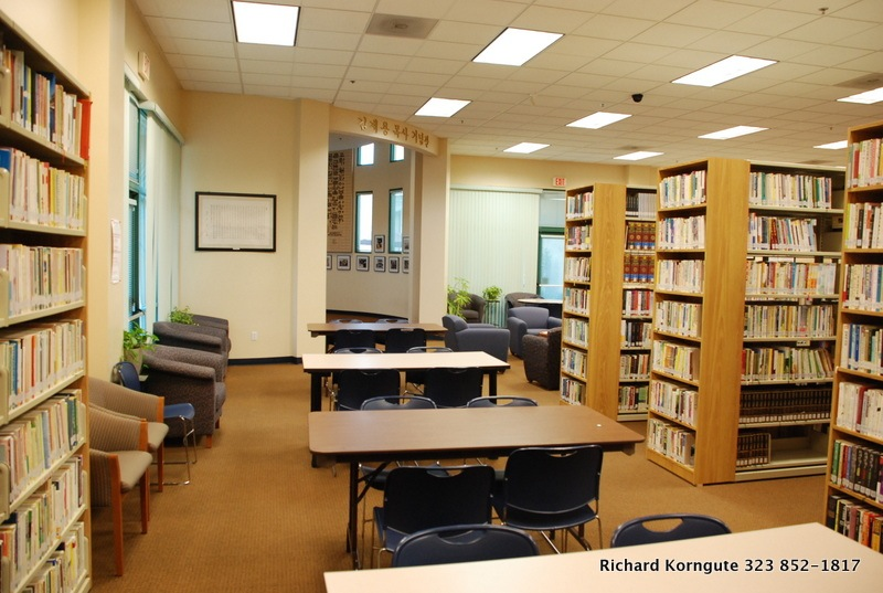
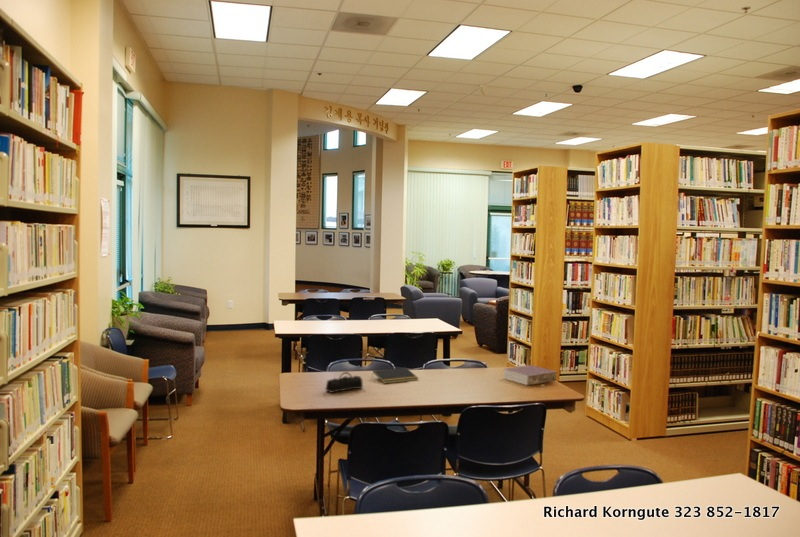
+ pencil case [325,371,364,394]
+ book [503,364,558,386]
+ notepad [371,367,419,385]
